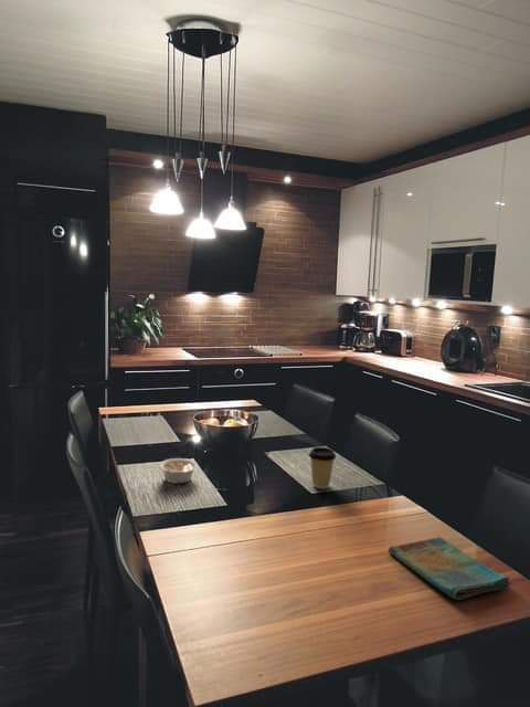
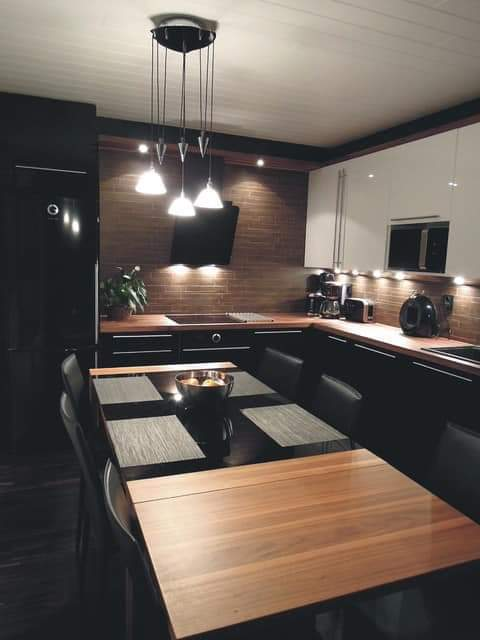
- coffee cup [307,446,337,489]
- dish towel [386,536,512,601]
- legume [158,457,199,485]
